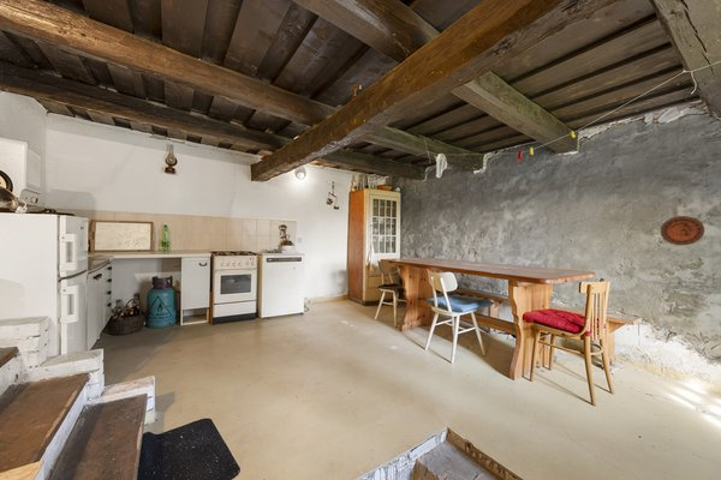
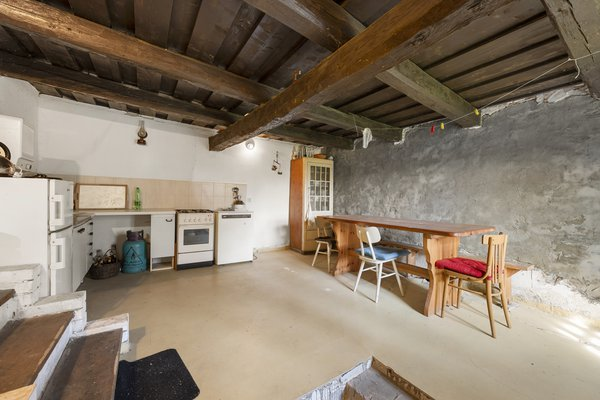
- decorative plate [660,215,705,246]
